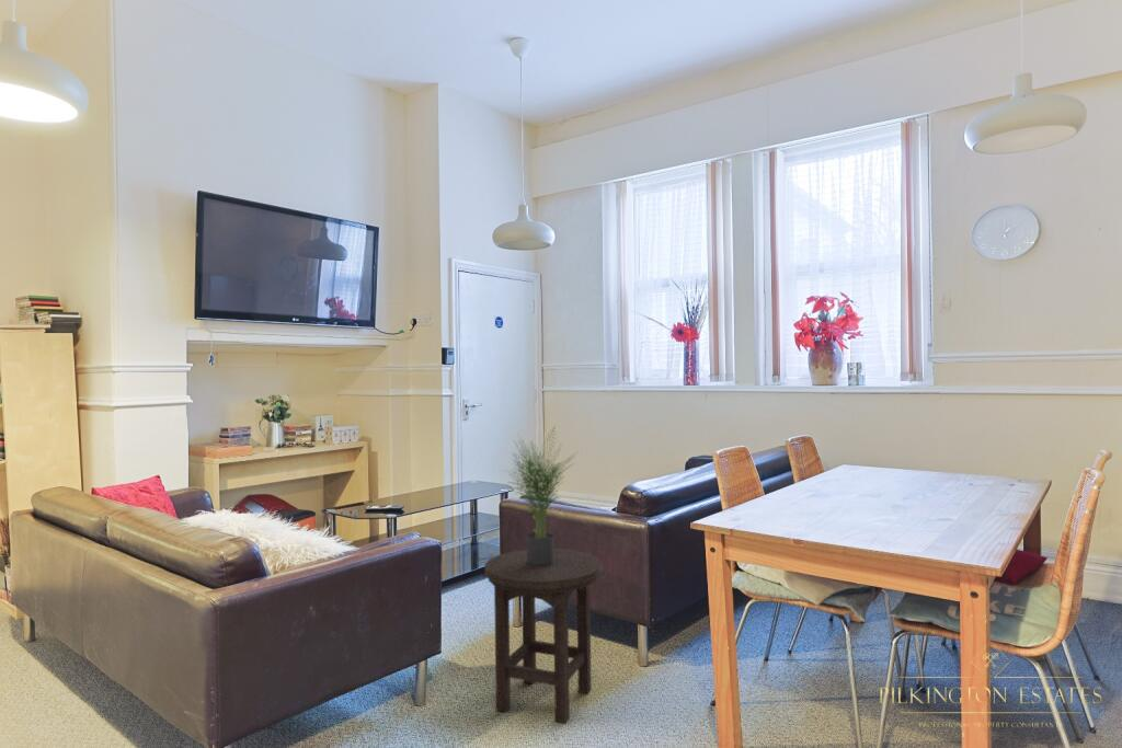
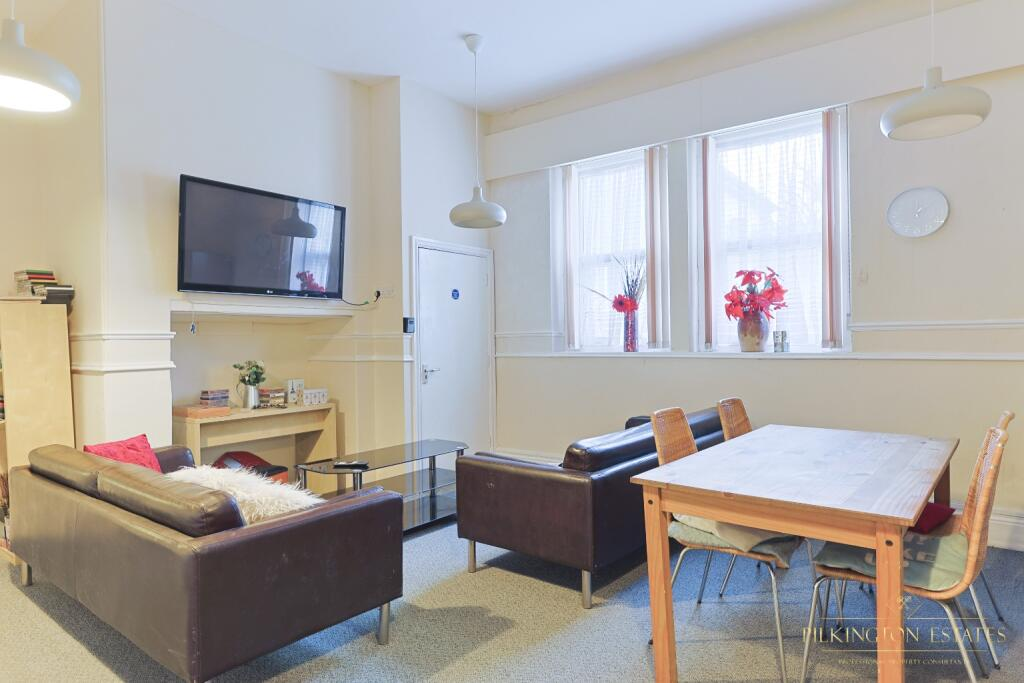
- stool [483,548,603,724]
- potted plant [503,425,576,566]
